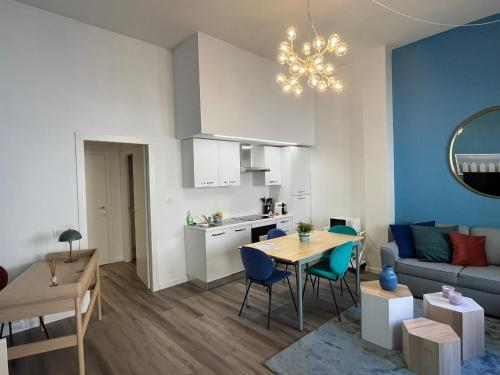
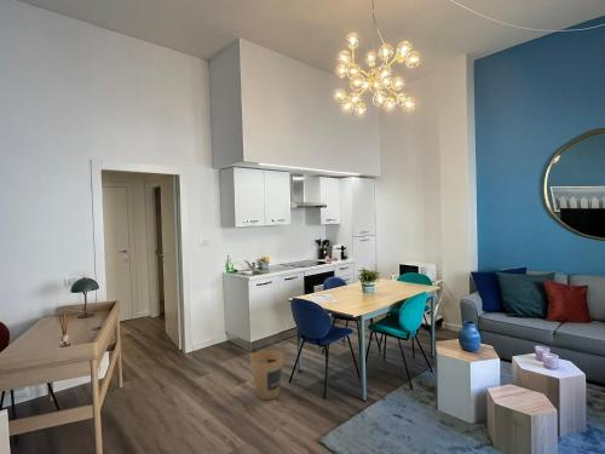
+ trash can [249,349,284,401]
